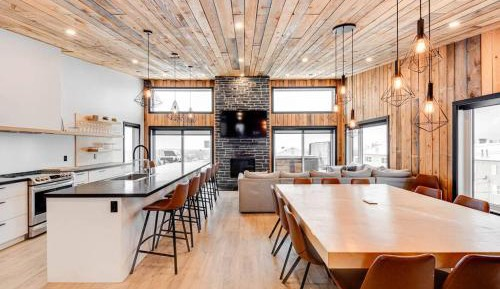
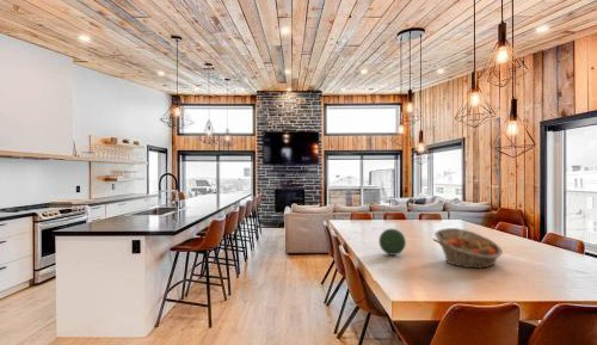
+ fruit basket [433,227,504,270]
+ decorative orb [377,228,407,257]
